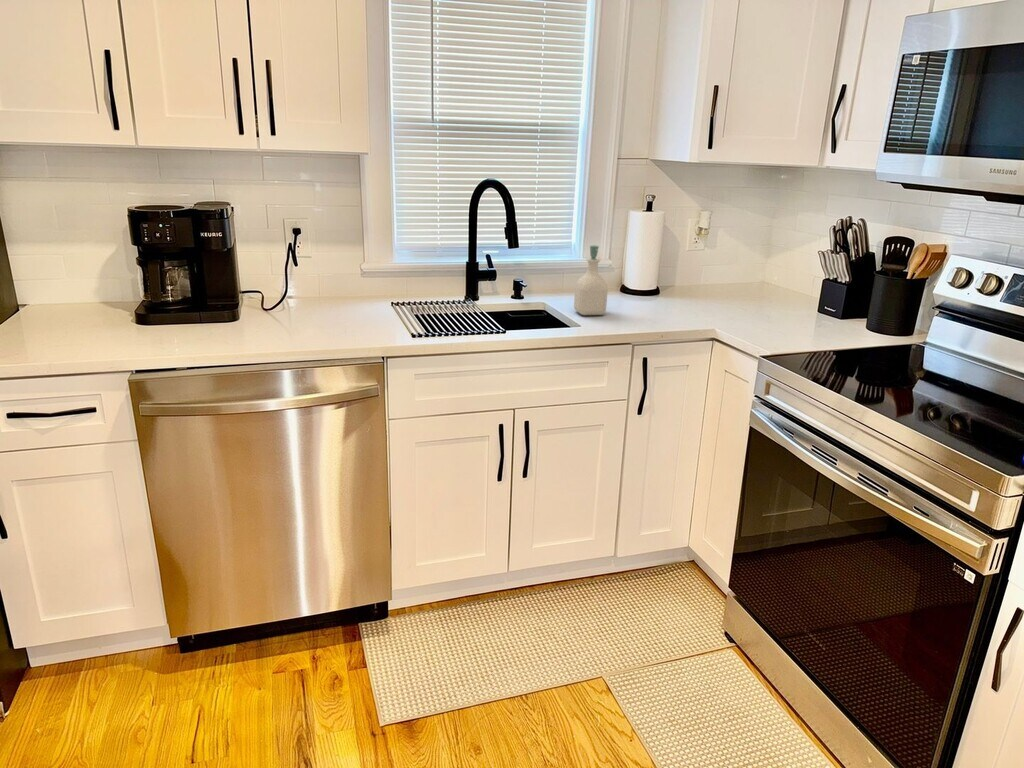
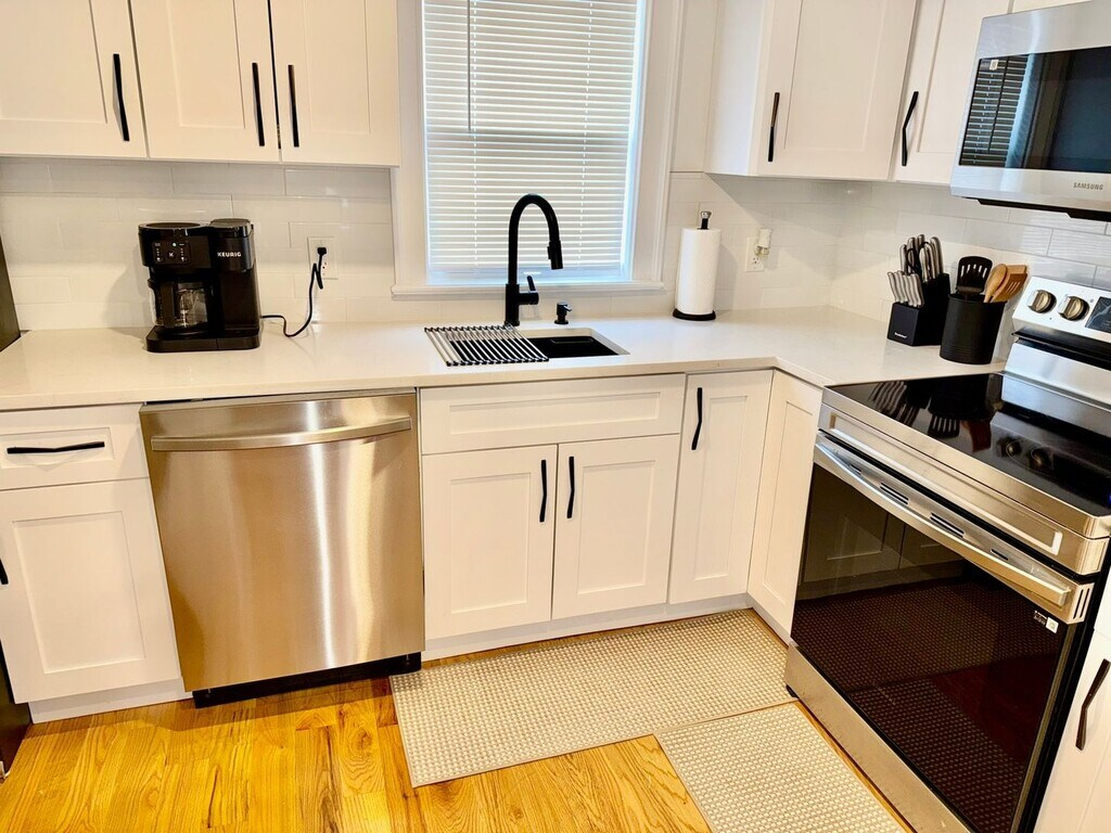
- soap bottle [573,244,609,316]
